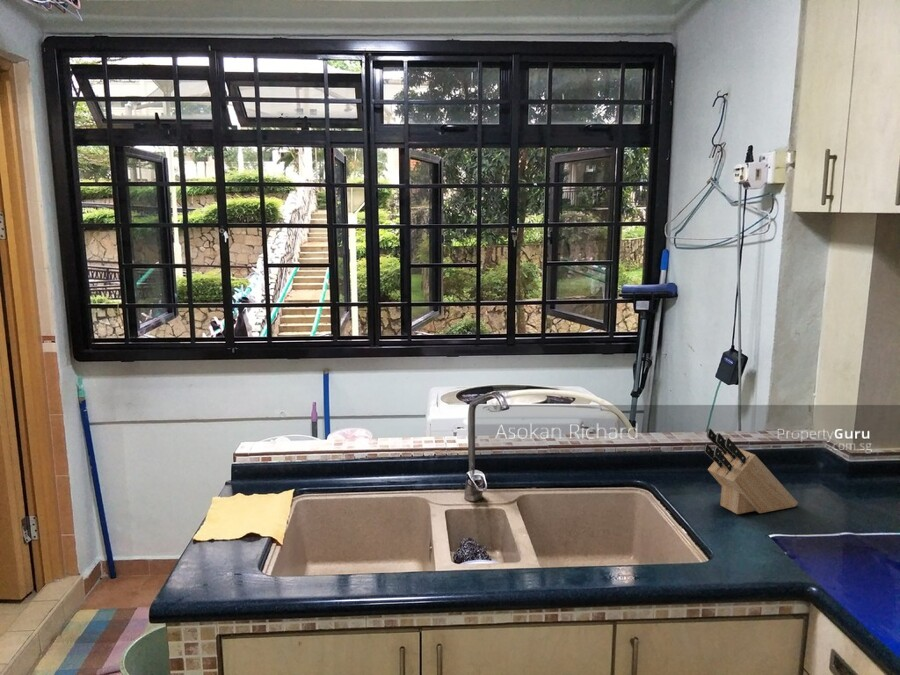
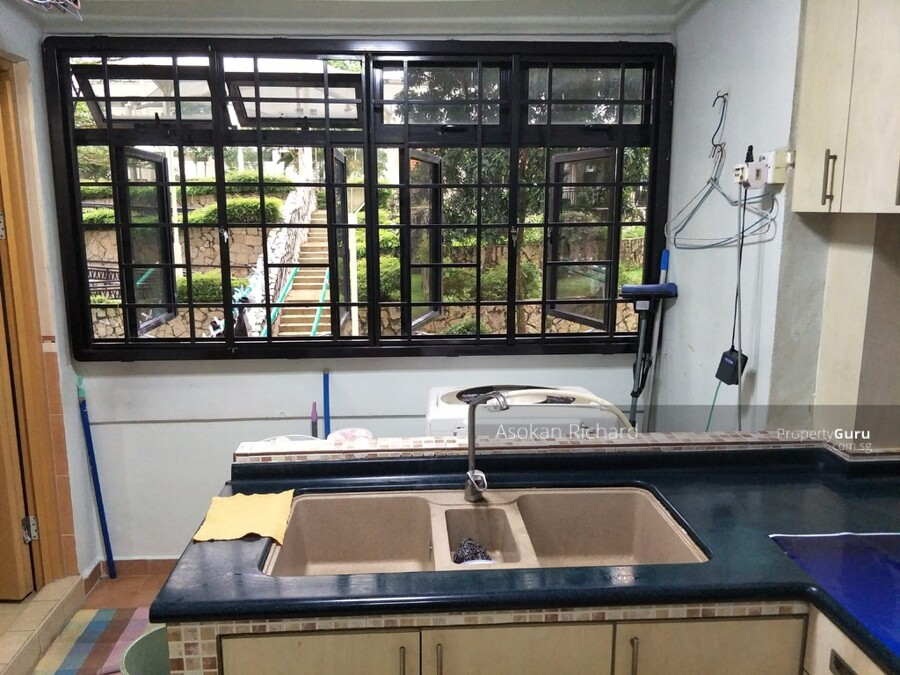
- knife block [703,427,799,515]
